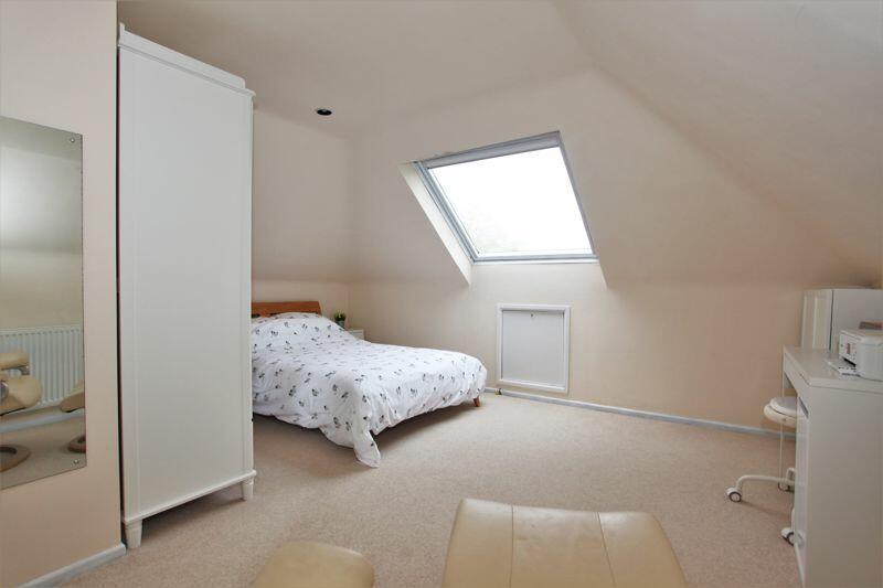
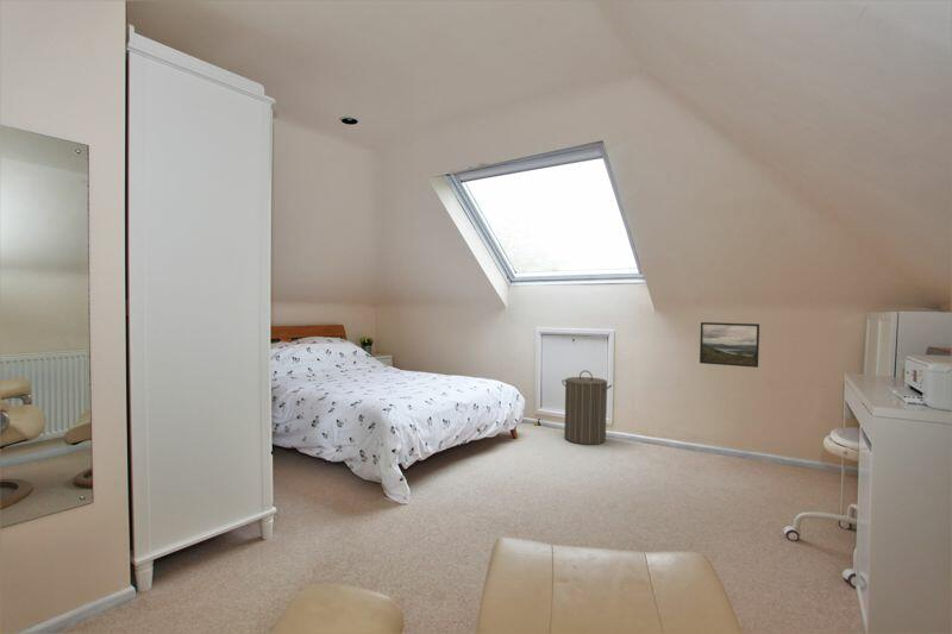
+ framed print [699,321,760,369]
+ laundry hamper [560,370,613,446]
